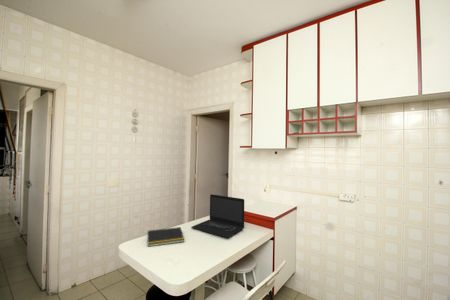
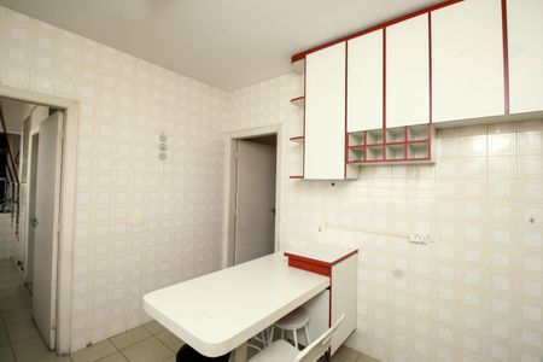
- laptop [191,193,245,239]
- notepad [146,226,185,248]
